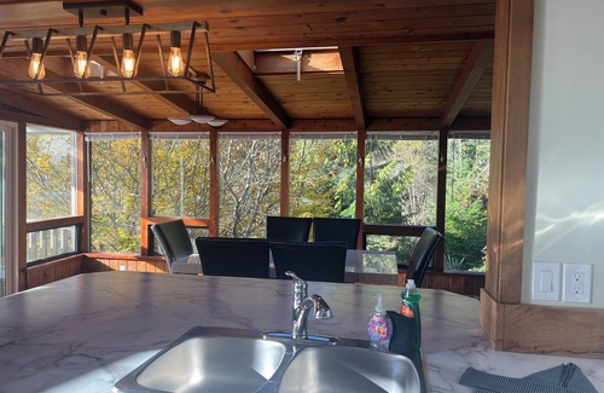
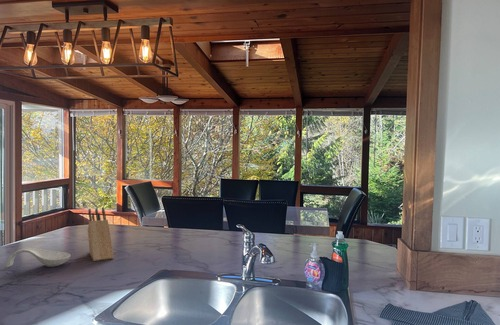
+ knife block [87,206,115,262]
+ spoon rest [5,247,72,268]
